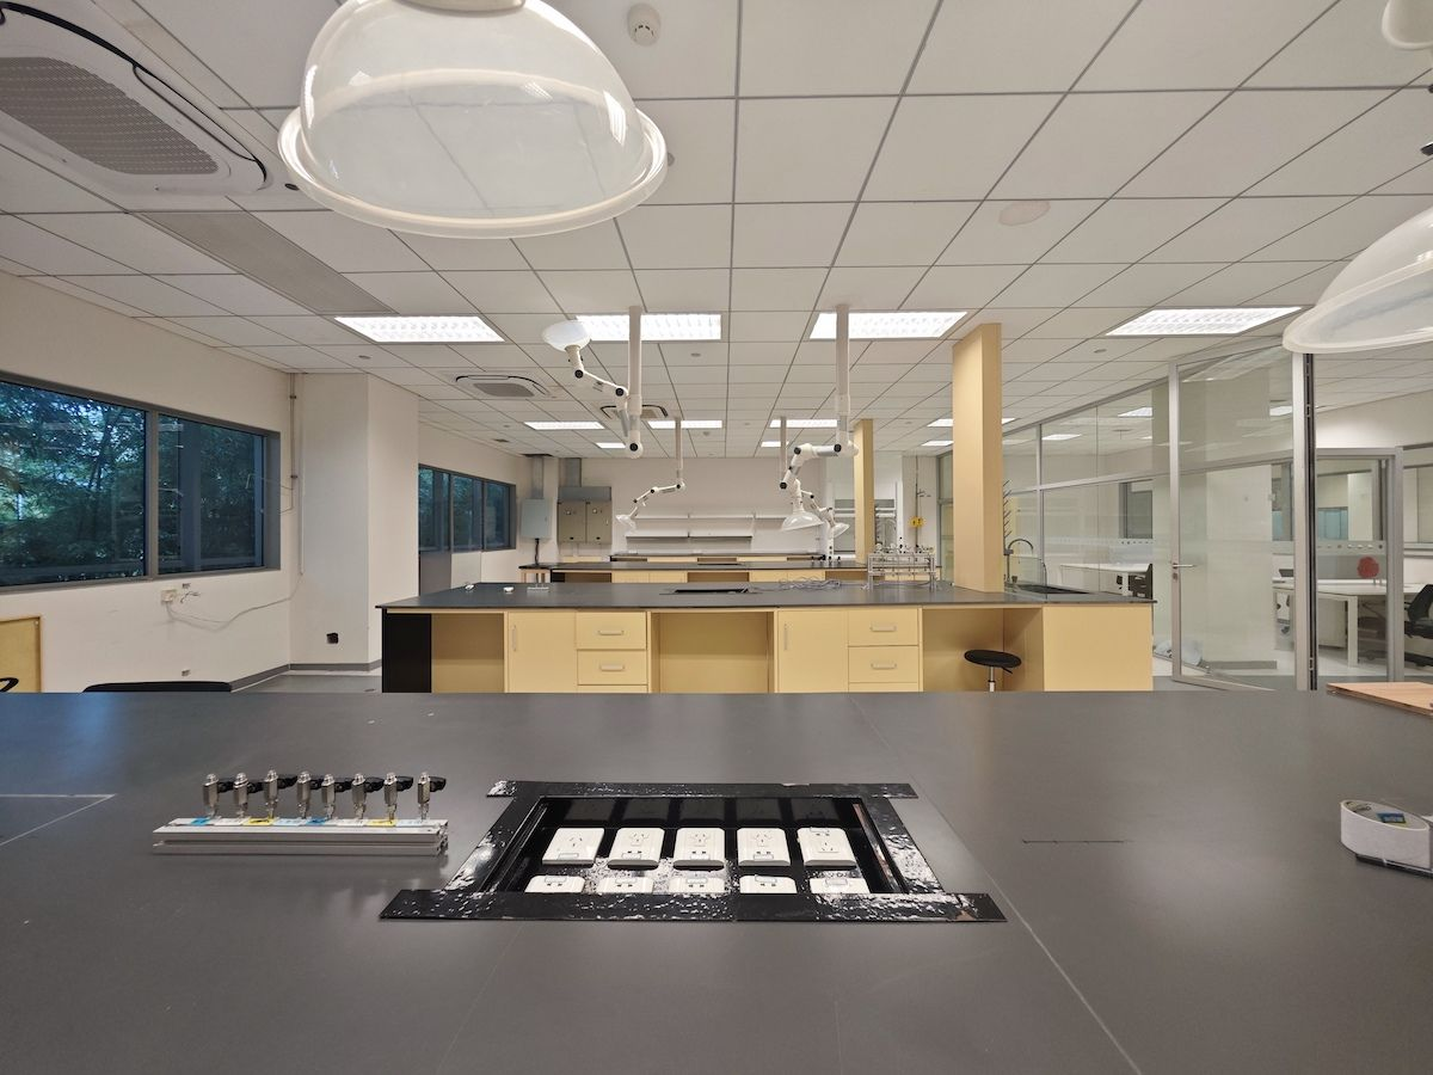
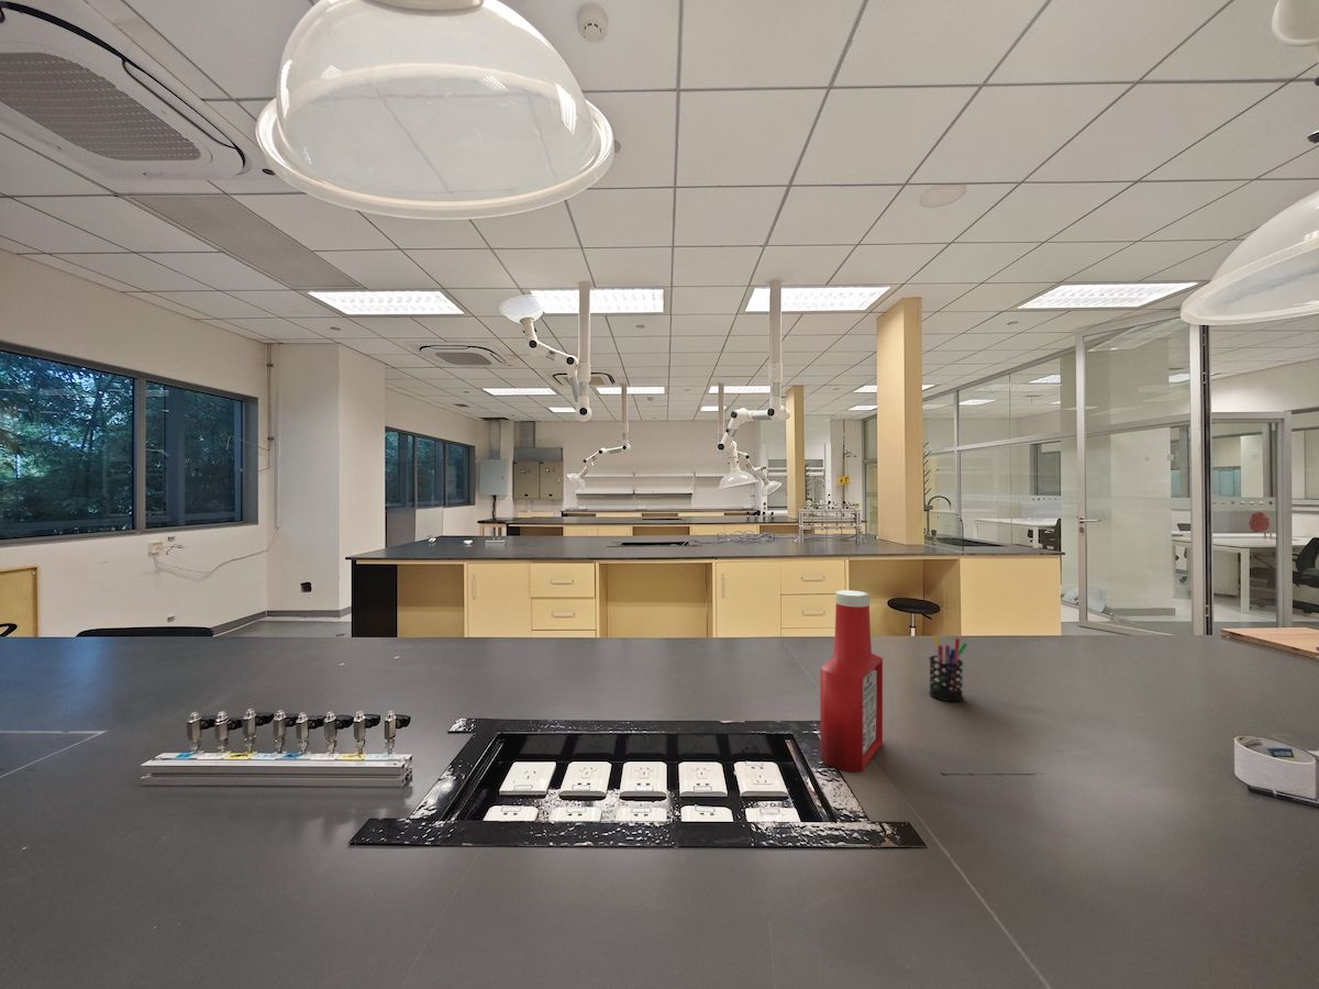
+ pen holder [928,634,968,702]
+ soap bottle [819,589,884,773]
